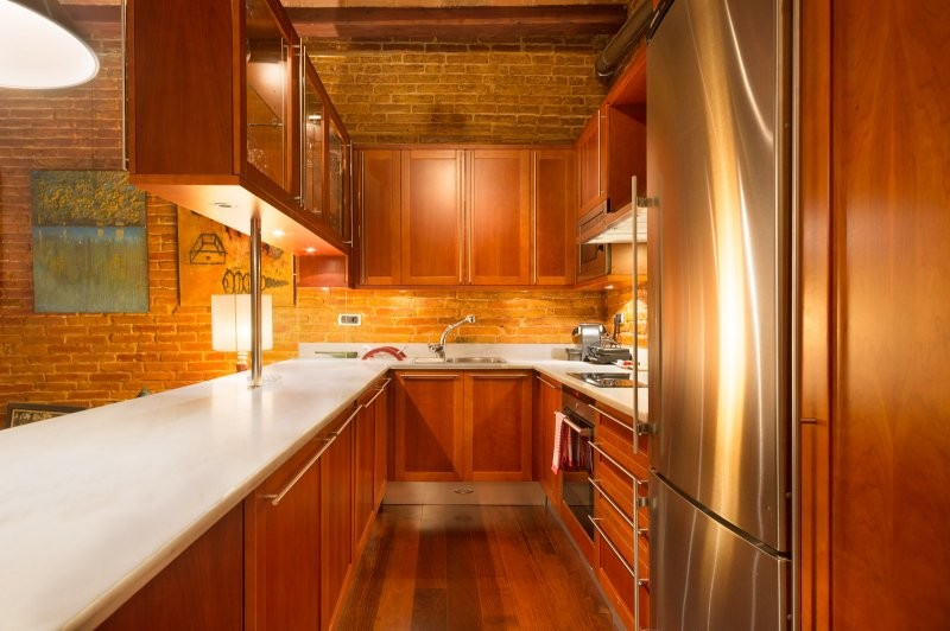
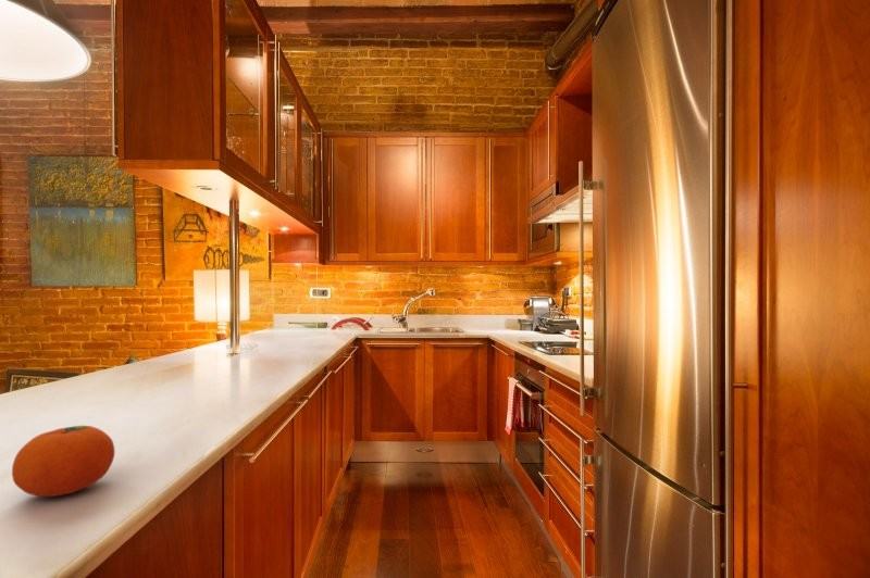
+ fruit [11,425,115,498]
